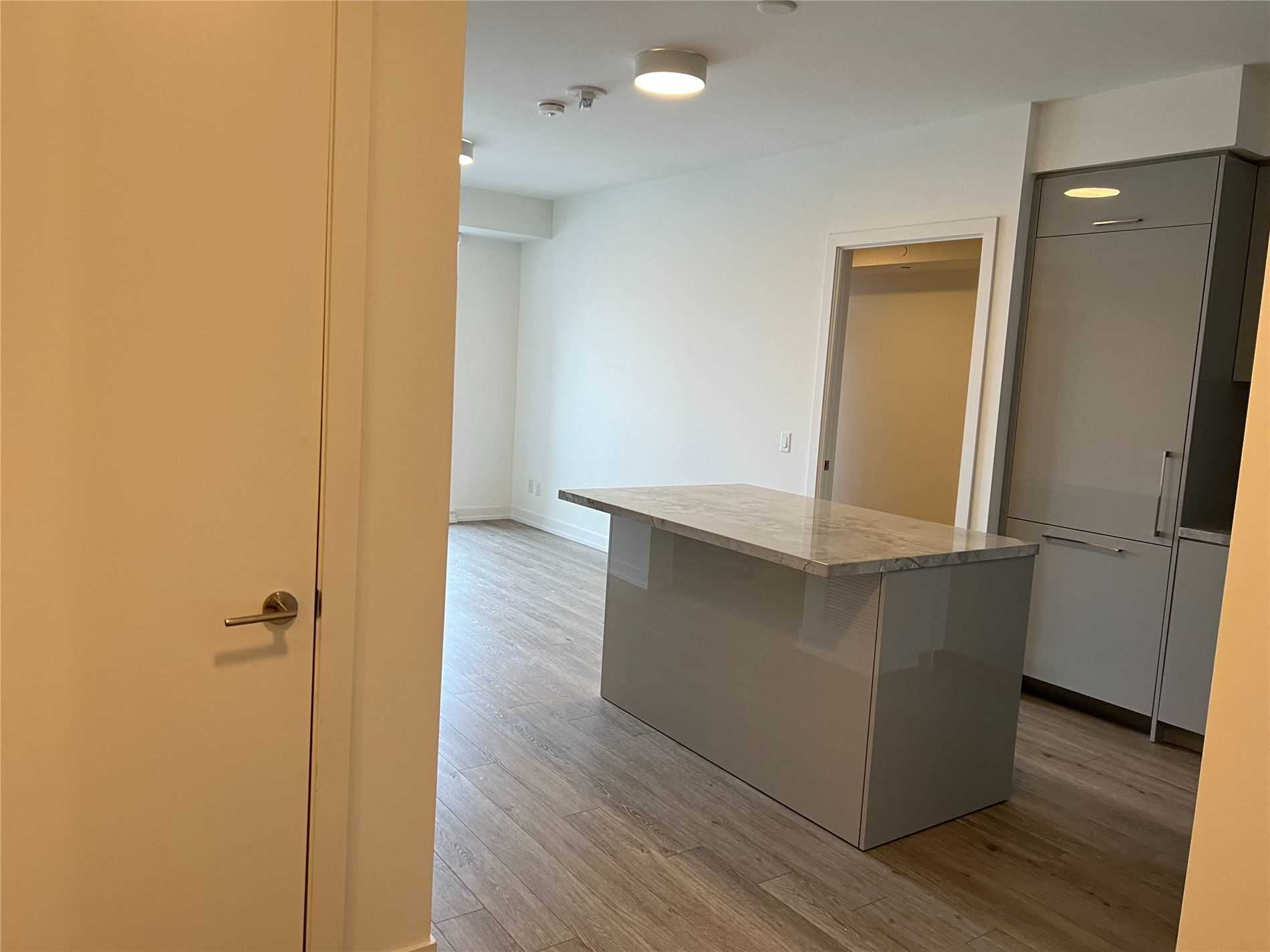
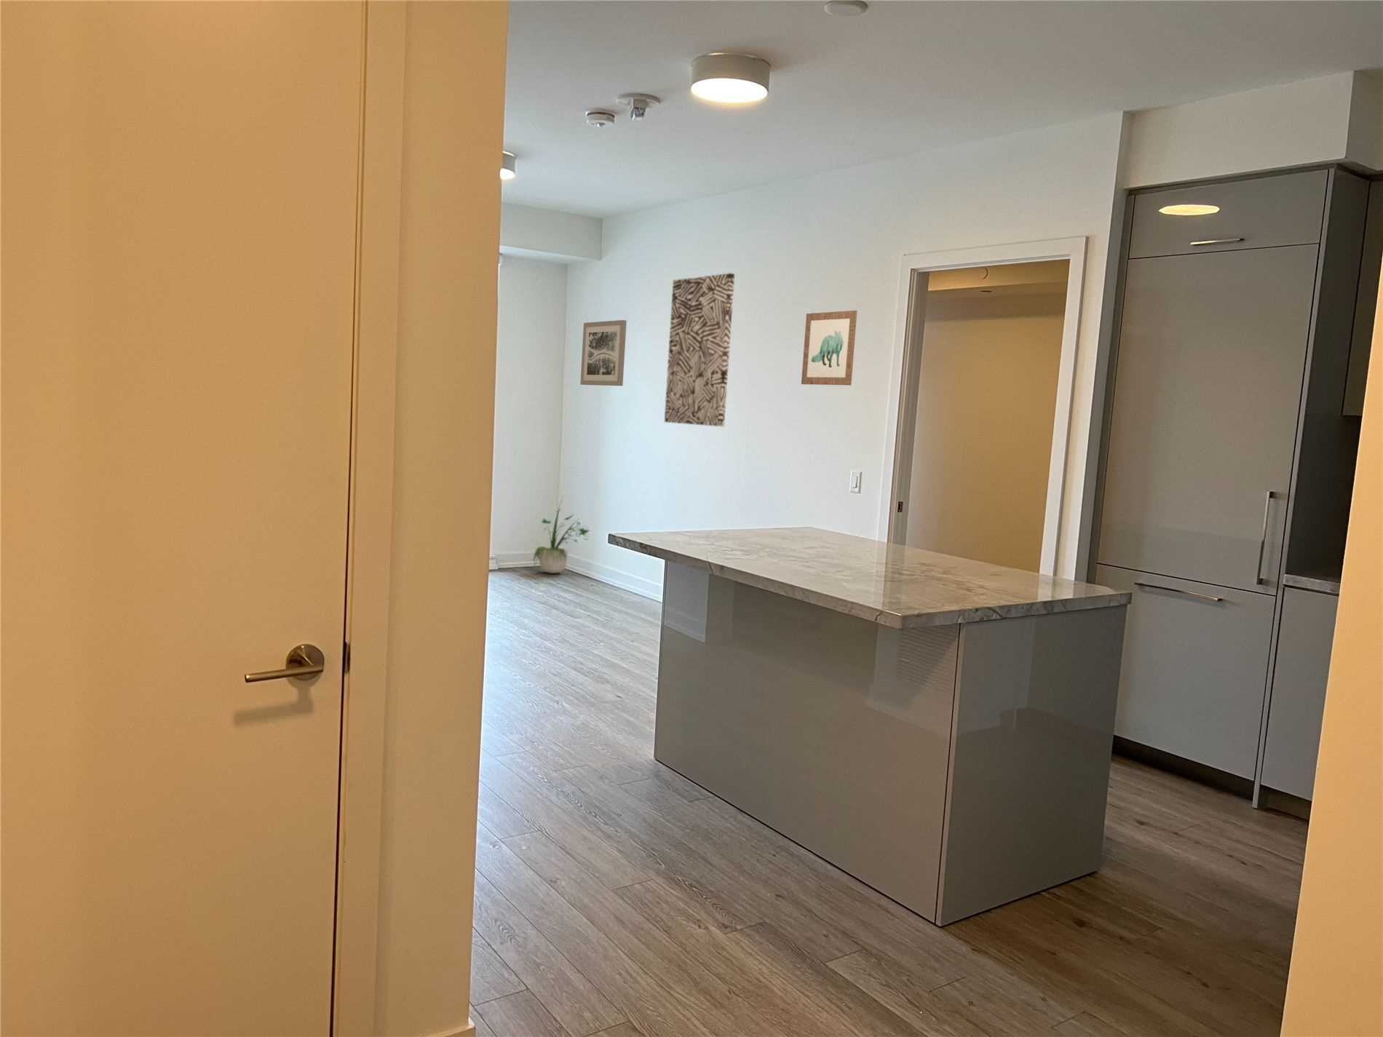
+ potted plant [531,495,591,574]
+ wall art [800,310,858,386]
+ wall art [579,319,627,387]
+ wall art [664,272,735,427]
